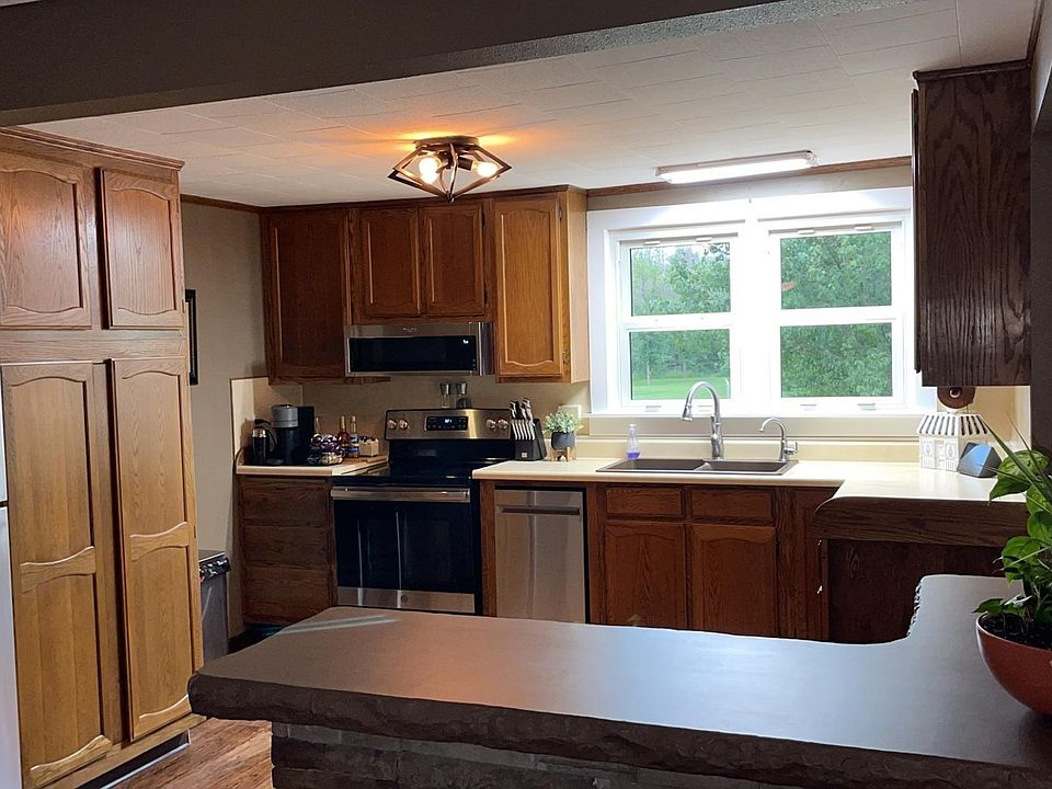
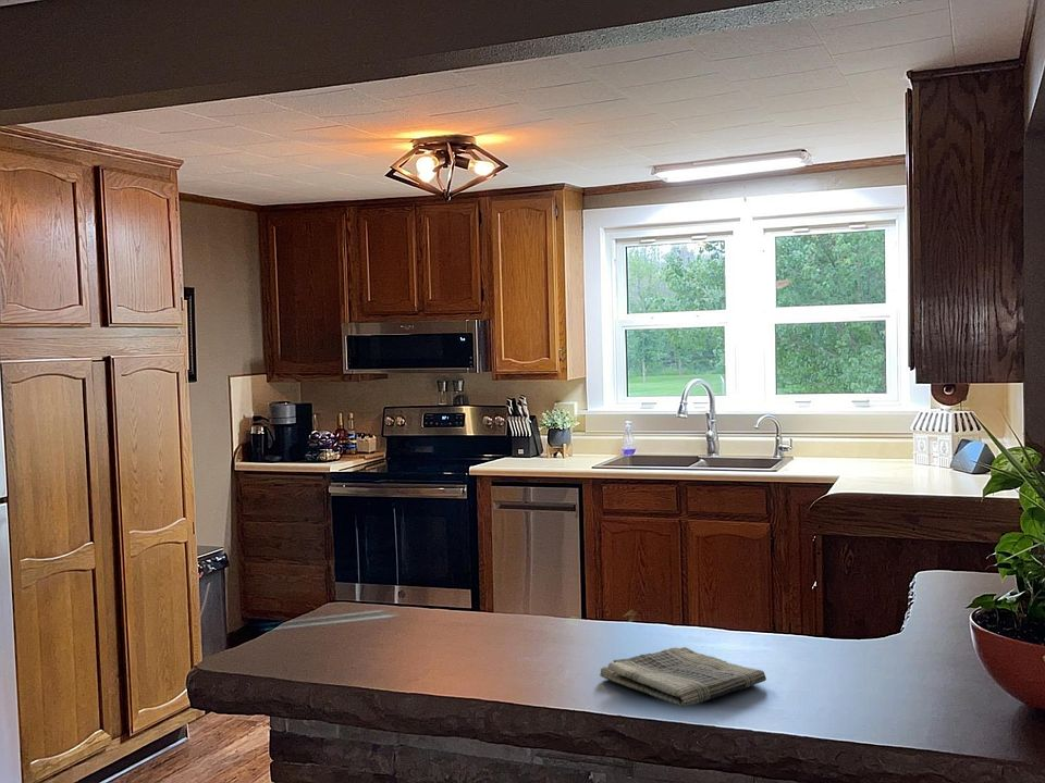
+ dish towel [599,646,767,708]
